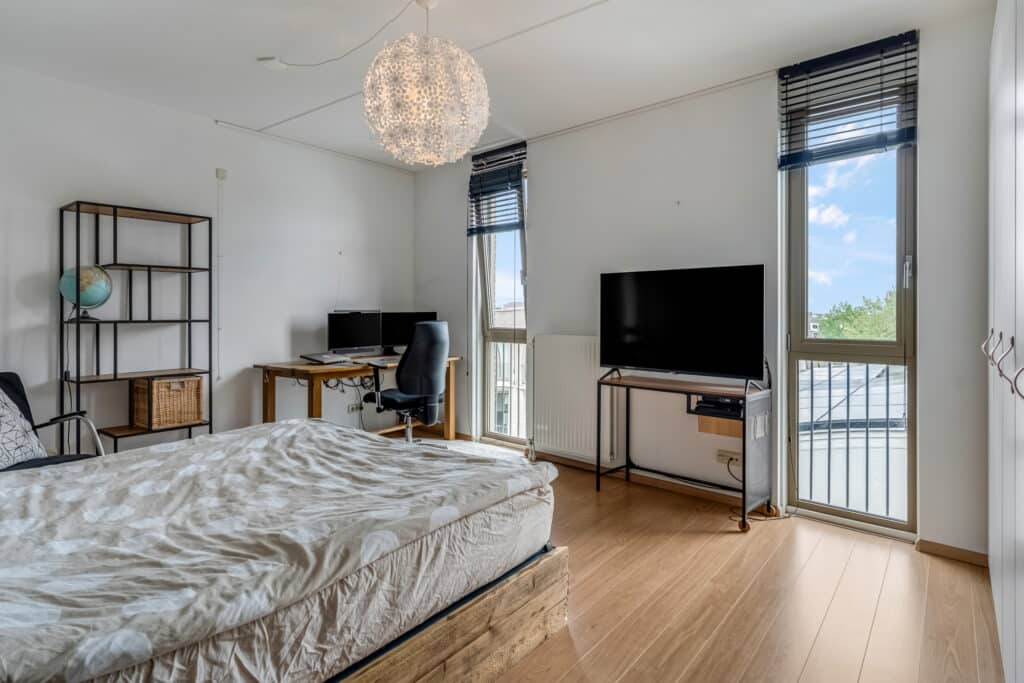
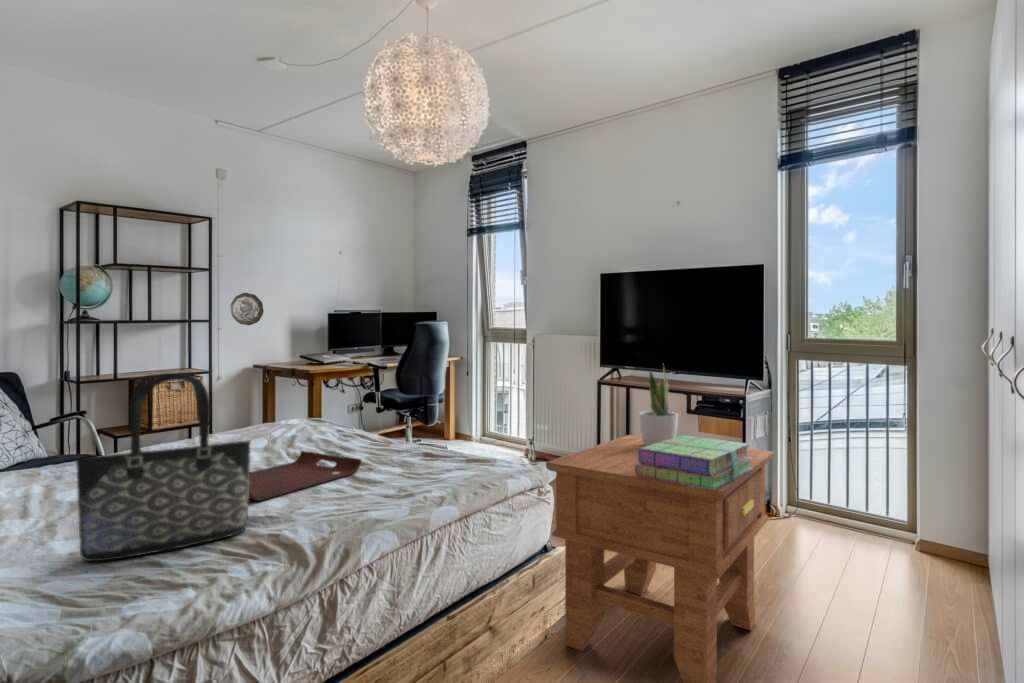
+ serving tray [249,450,362,502]
+ tote bag [75,372,251,562]
+ stack of books [635,434,753,490]
+ side table [545,434,775,683]
+ decorative plate [230,292,265,326]
+ potted plant [638,364,679,447]
